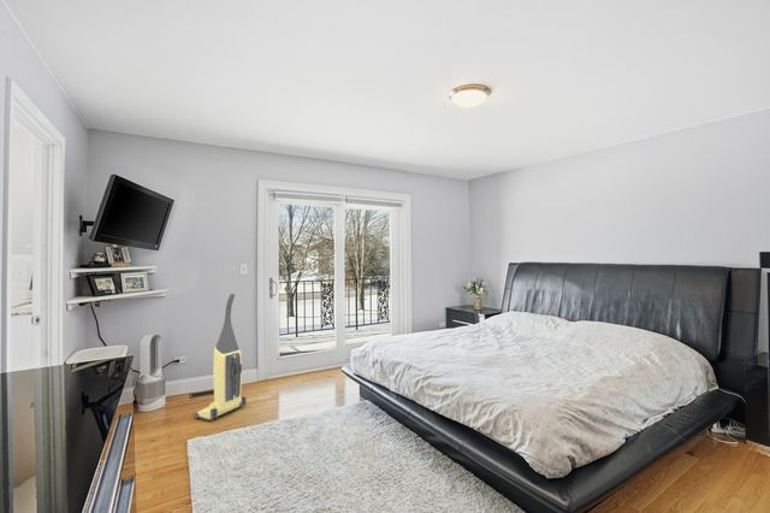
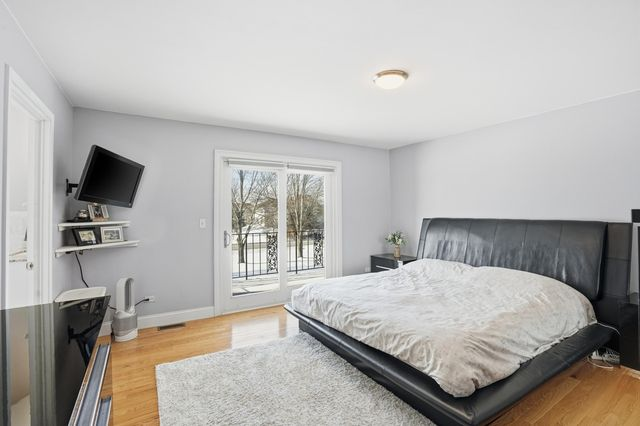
- vacuum cleaner [194,293,247,421]
